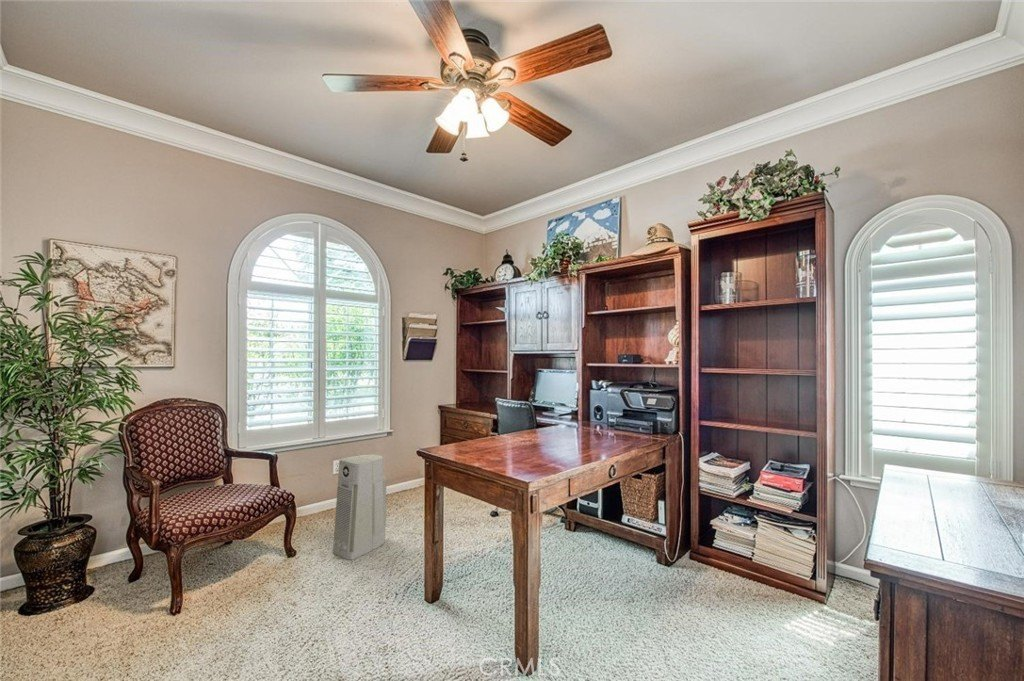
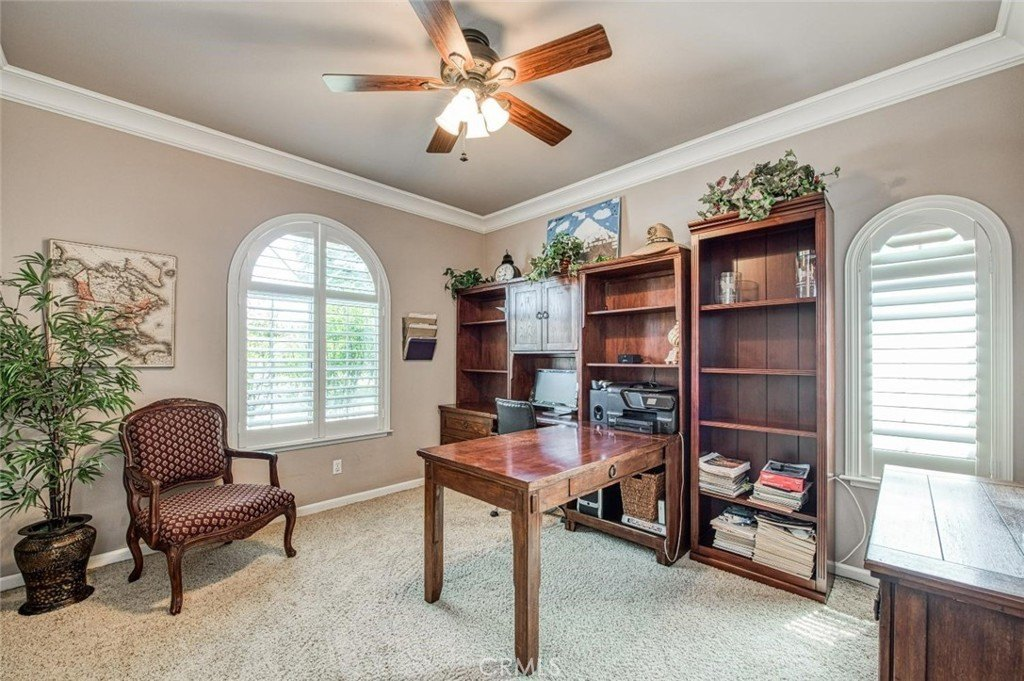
- air purifier [332,454,387,561]
